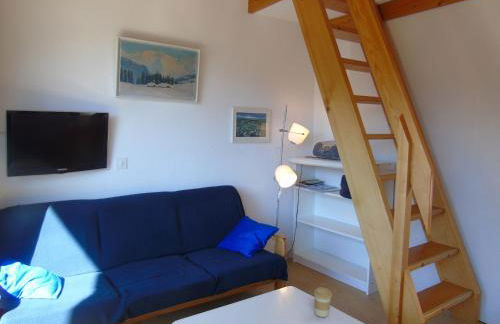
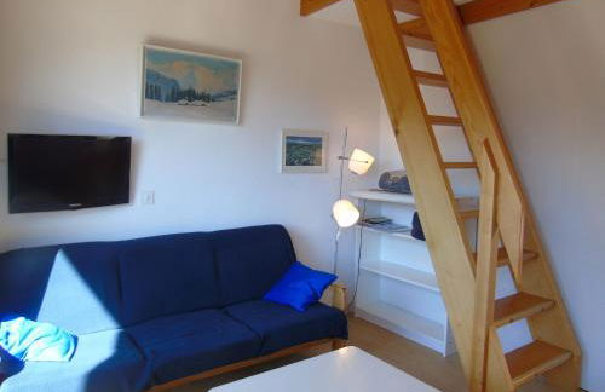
- coffee cup [313,287,333,318]
